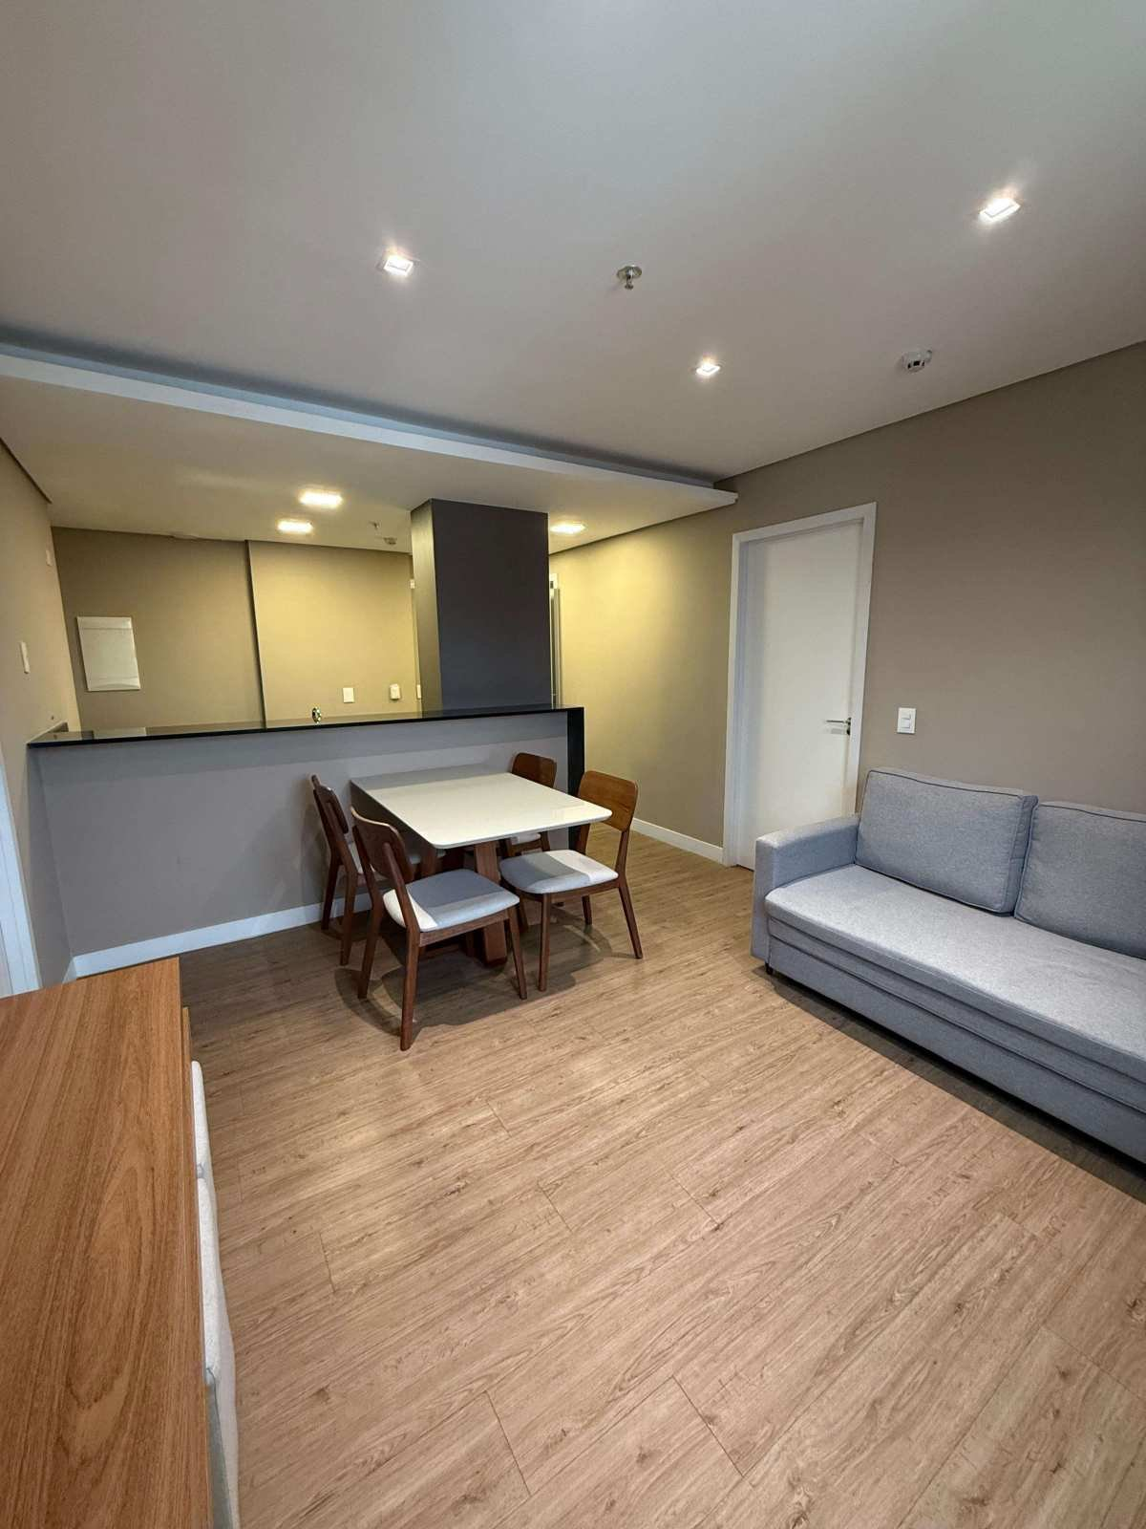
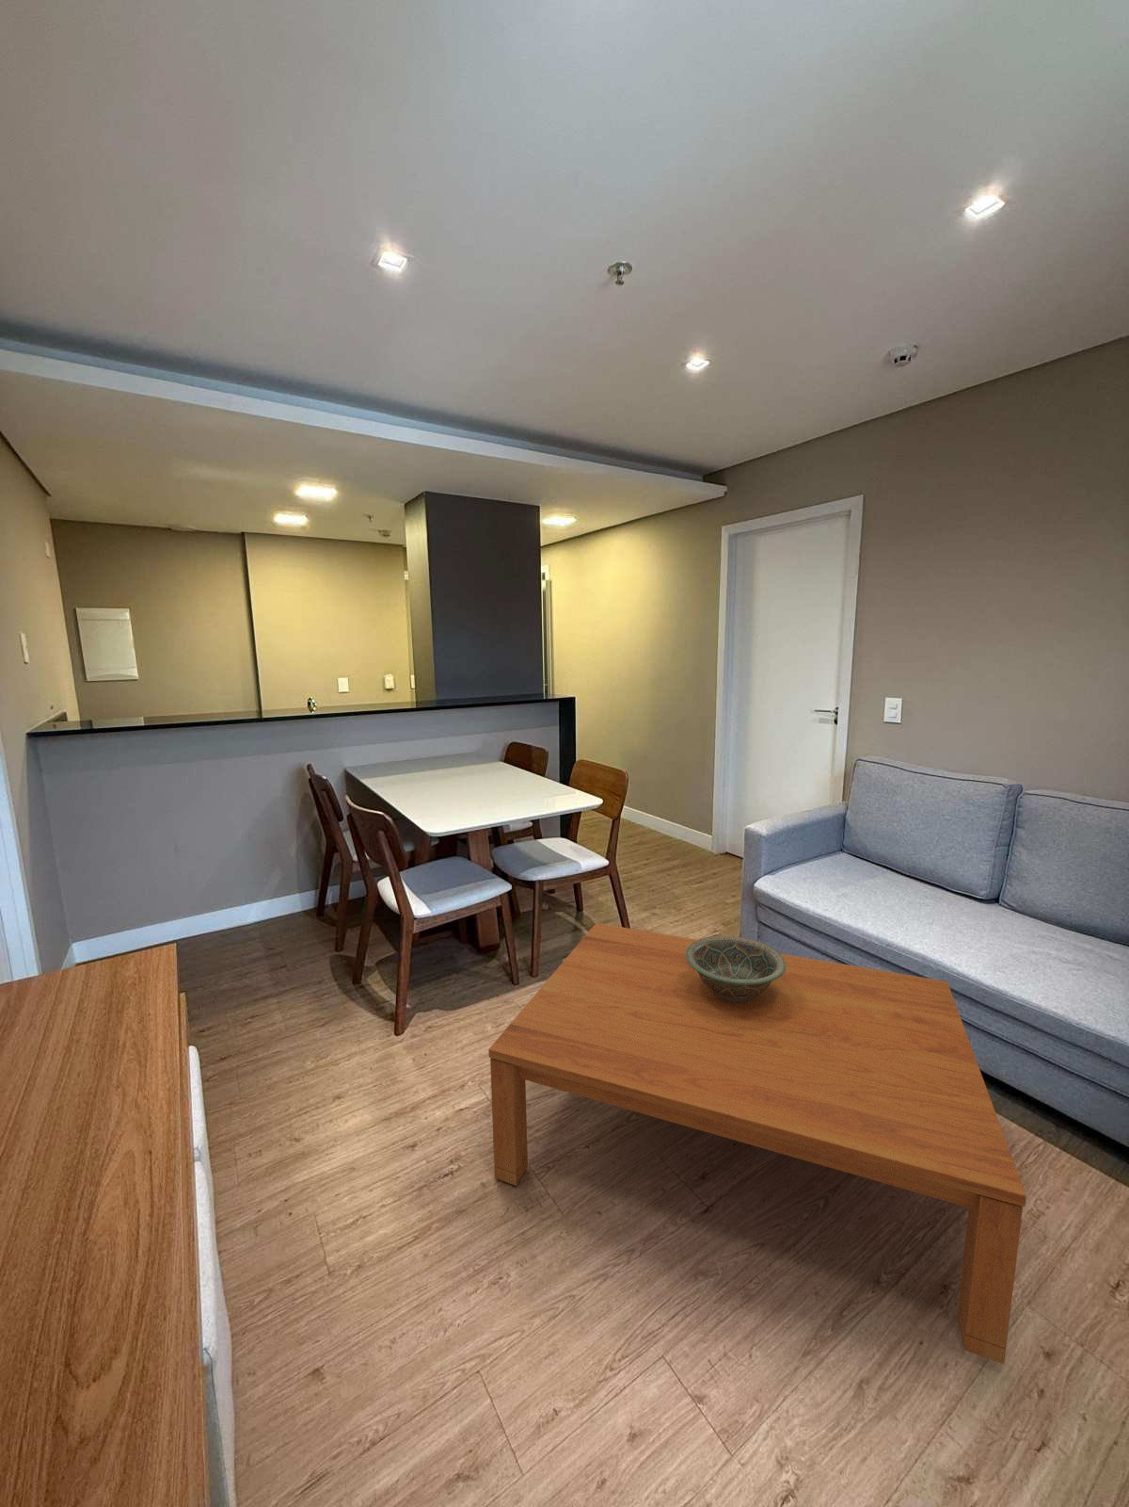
+ coffee table [487,922,1027,1365]
+ decorative bowl [685,934,785,1003]
